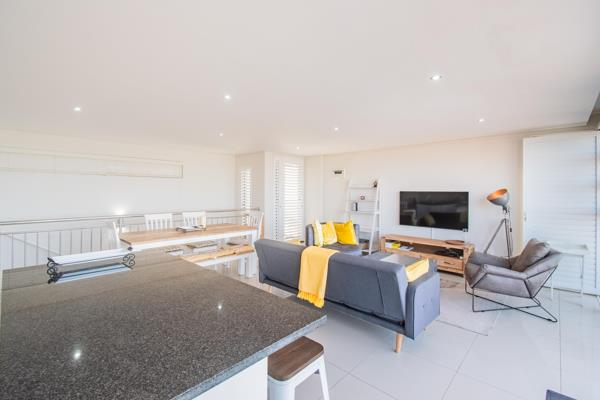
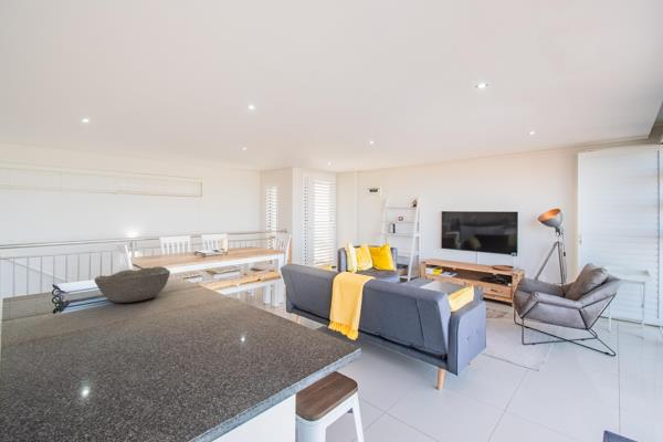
+ bowl [93,265,171,304]
